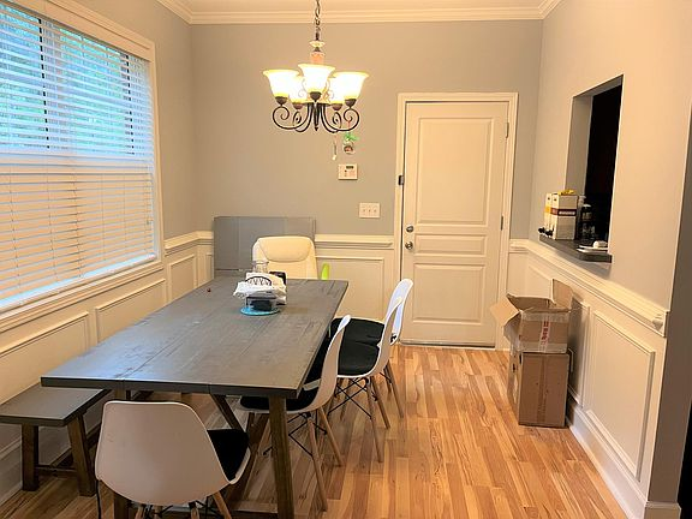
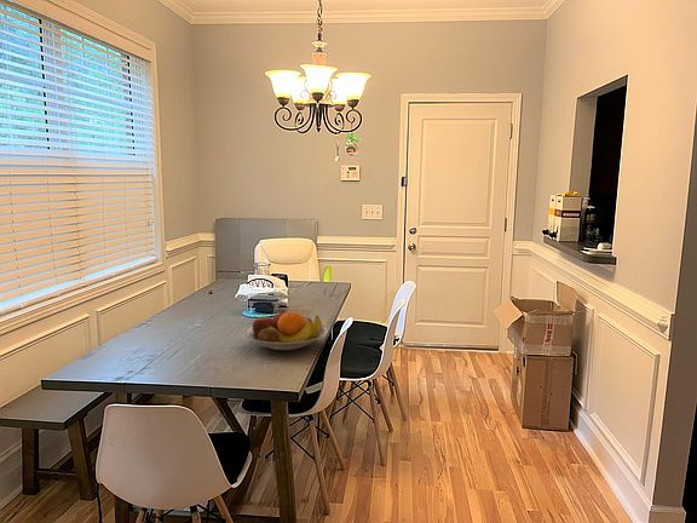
+ fruit bowl [242,309,327,351]
